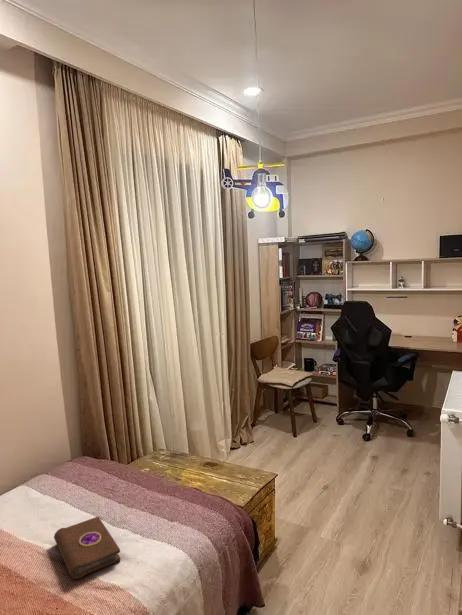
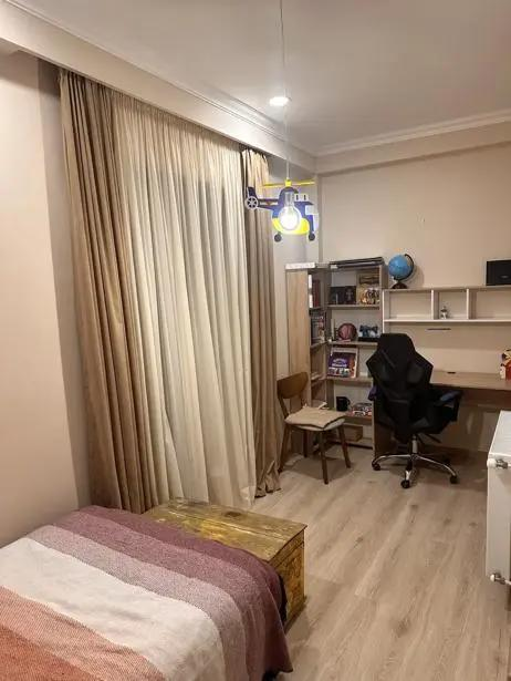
- book [53,516,121,581]
